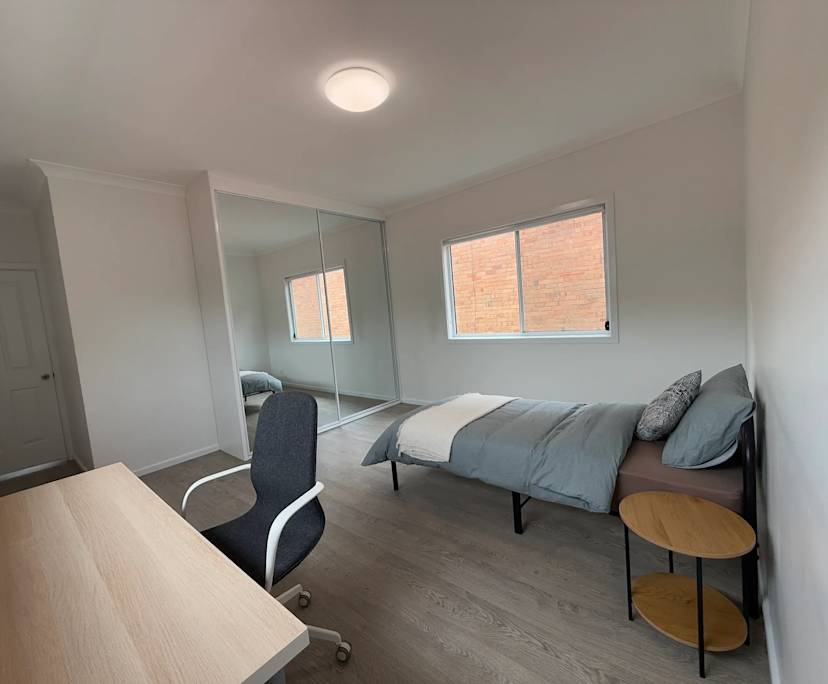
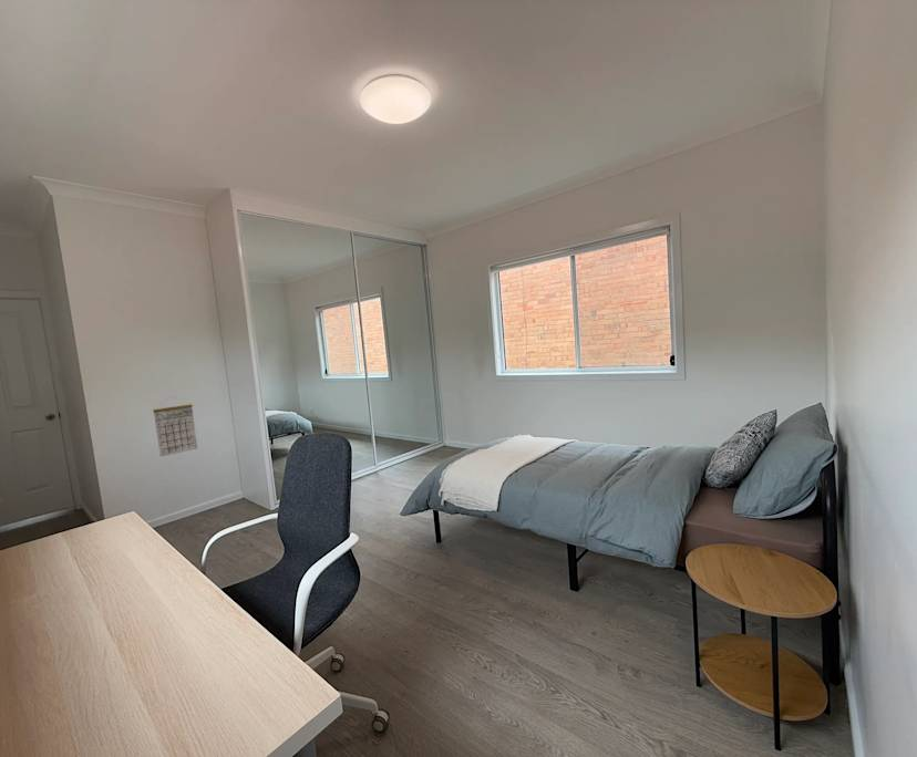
+ calendar [153,396,198,458]
